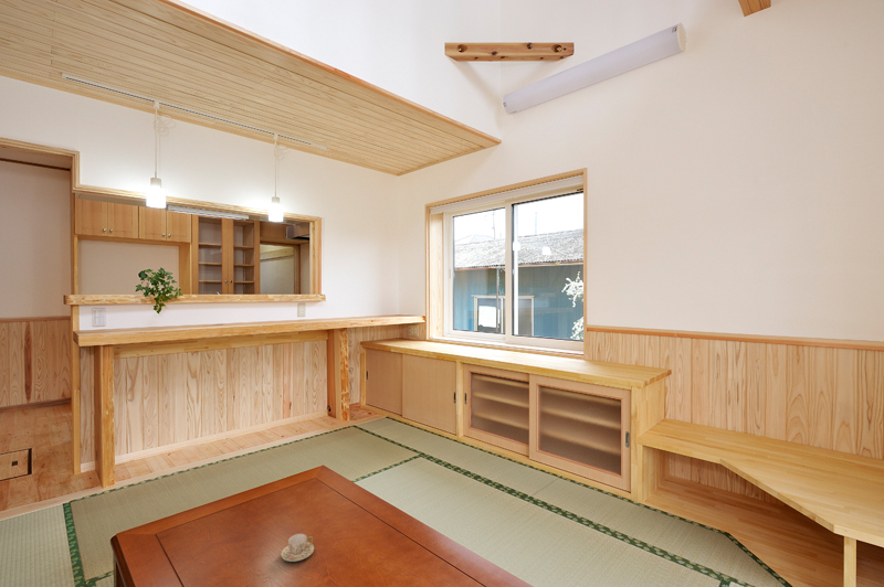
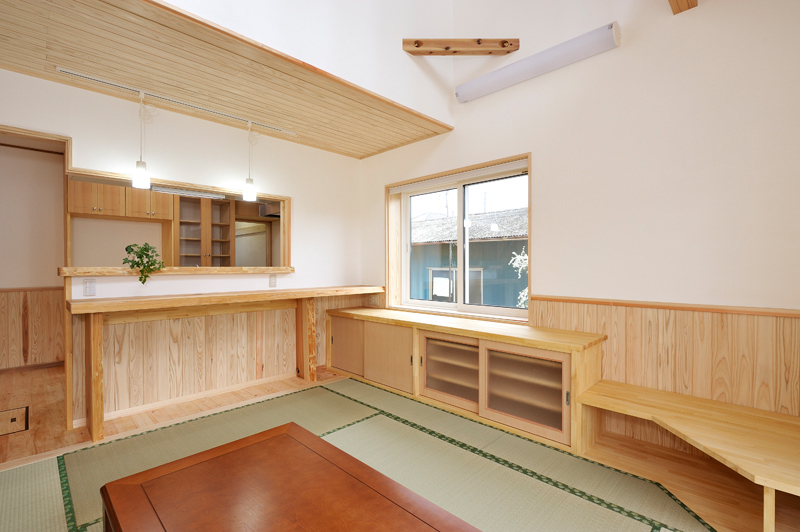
- teacup [280,533,315,563]
